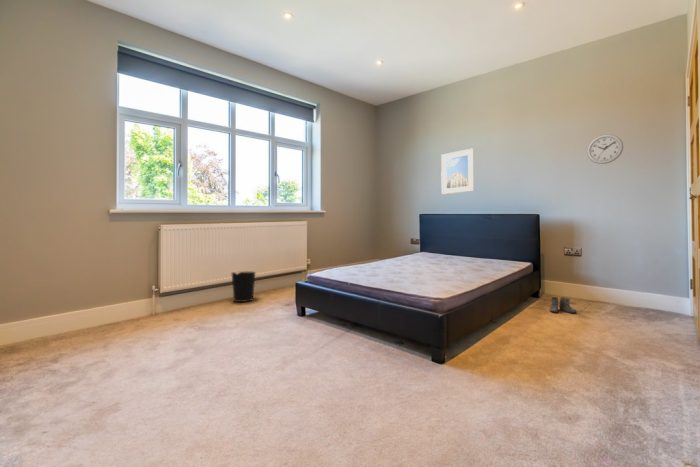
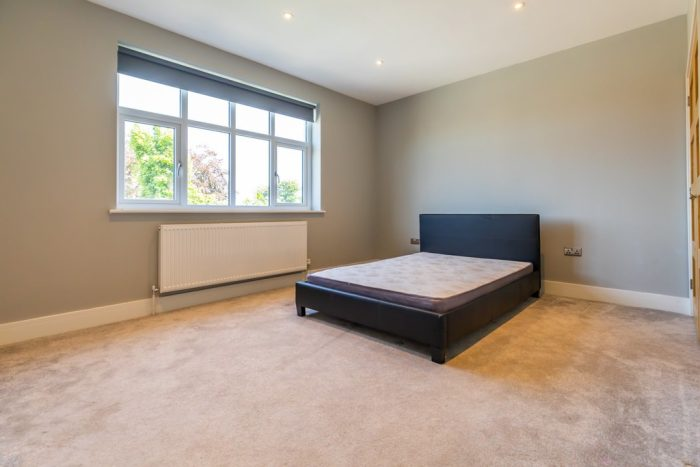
- boots [549,296,577,314]
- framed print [440,148,475,195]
- wall clock [586,133,624,165]
- wastebasket [230,271,257,303]
